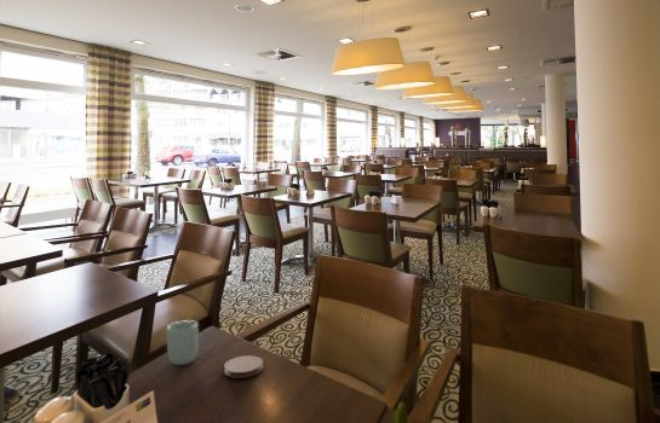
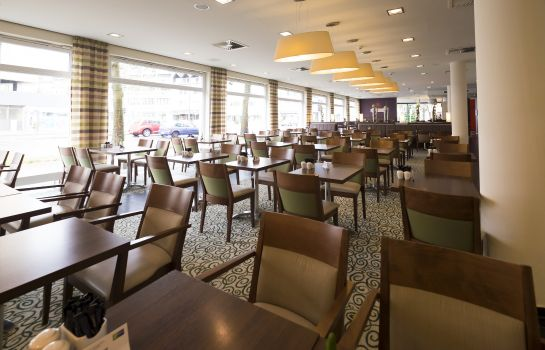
- cup [166,319,200,366]
- coaster [223,354,264,379]
